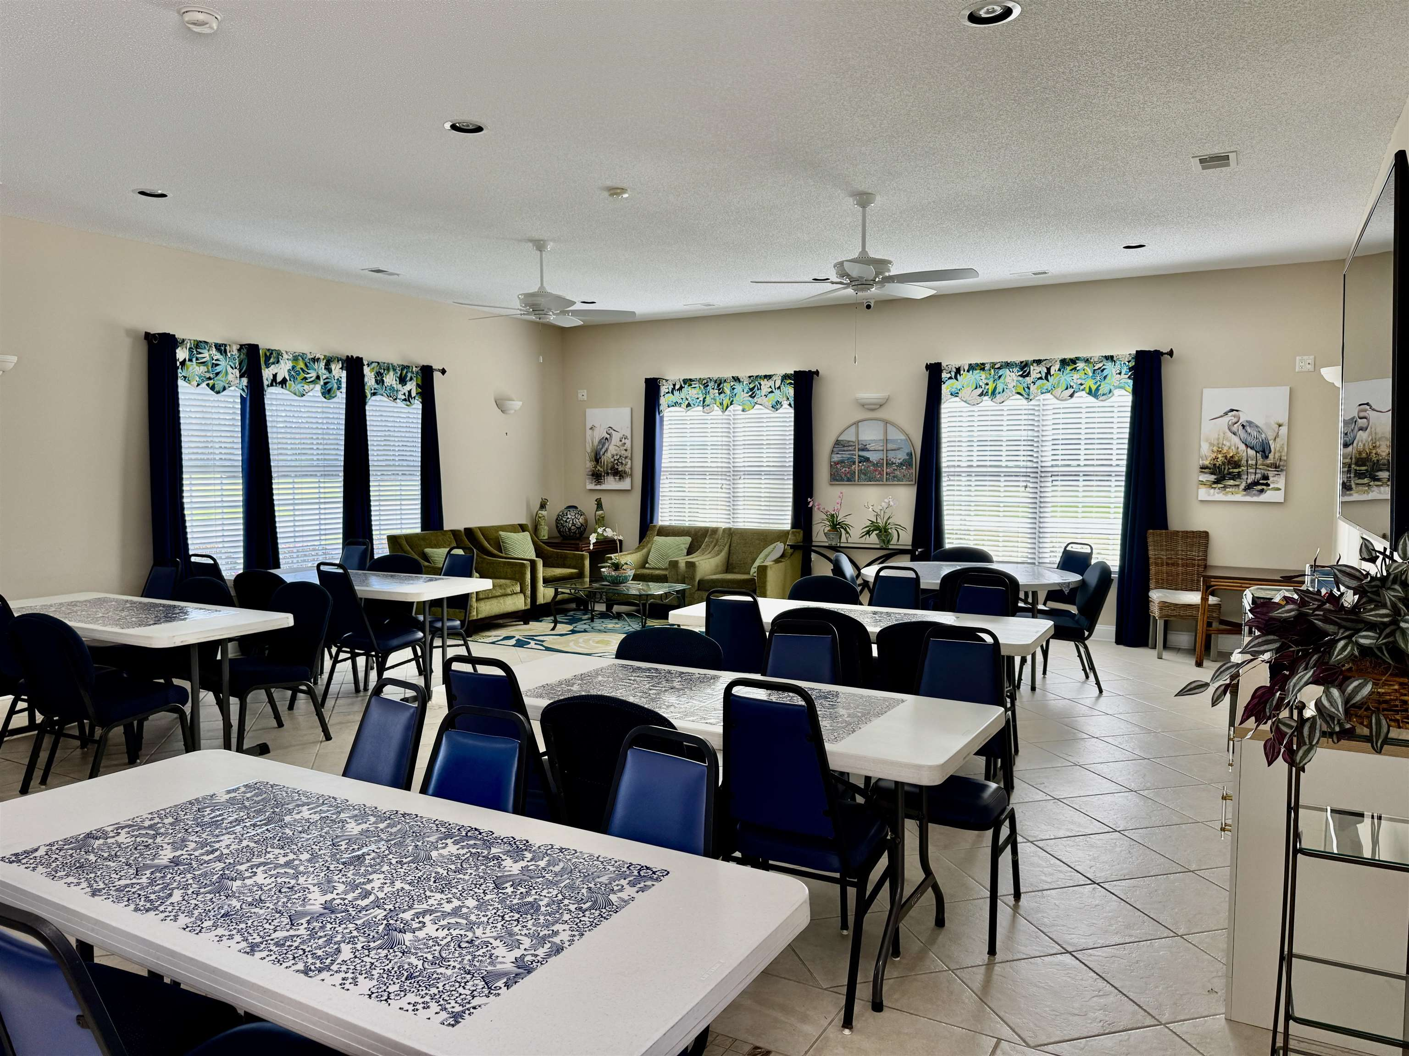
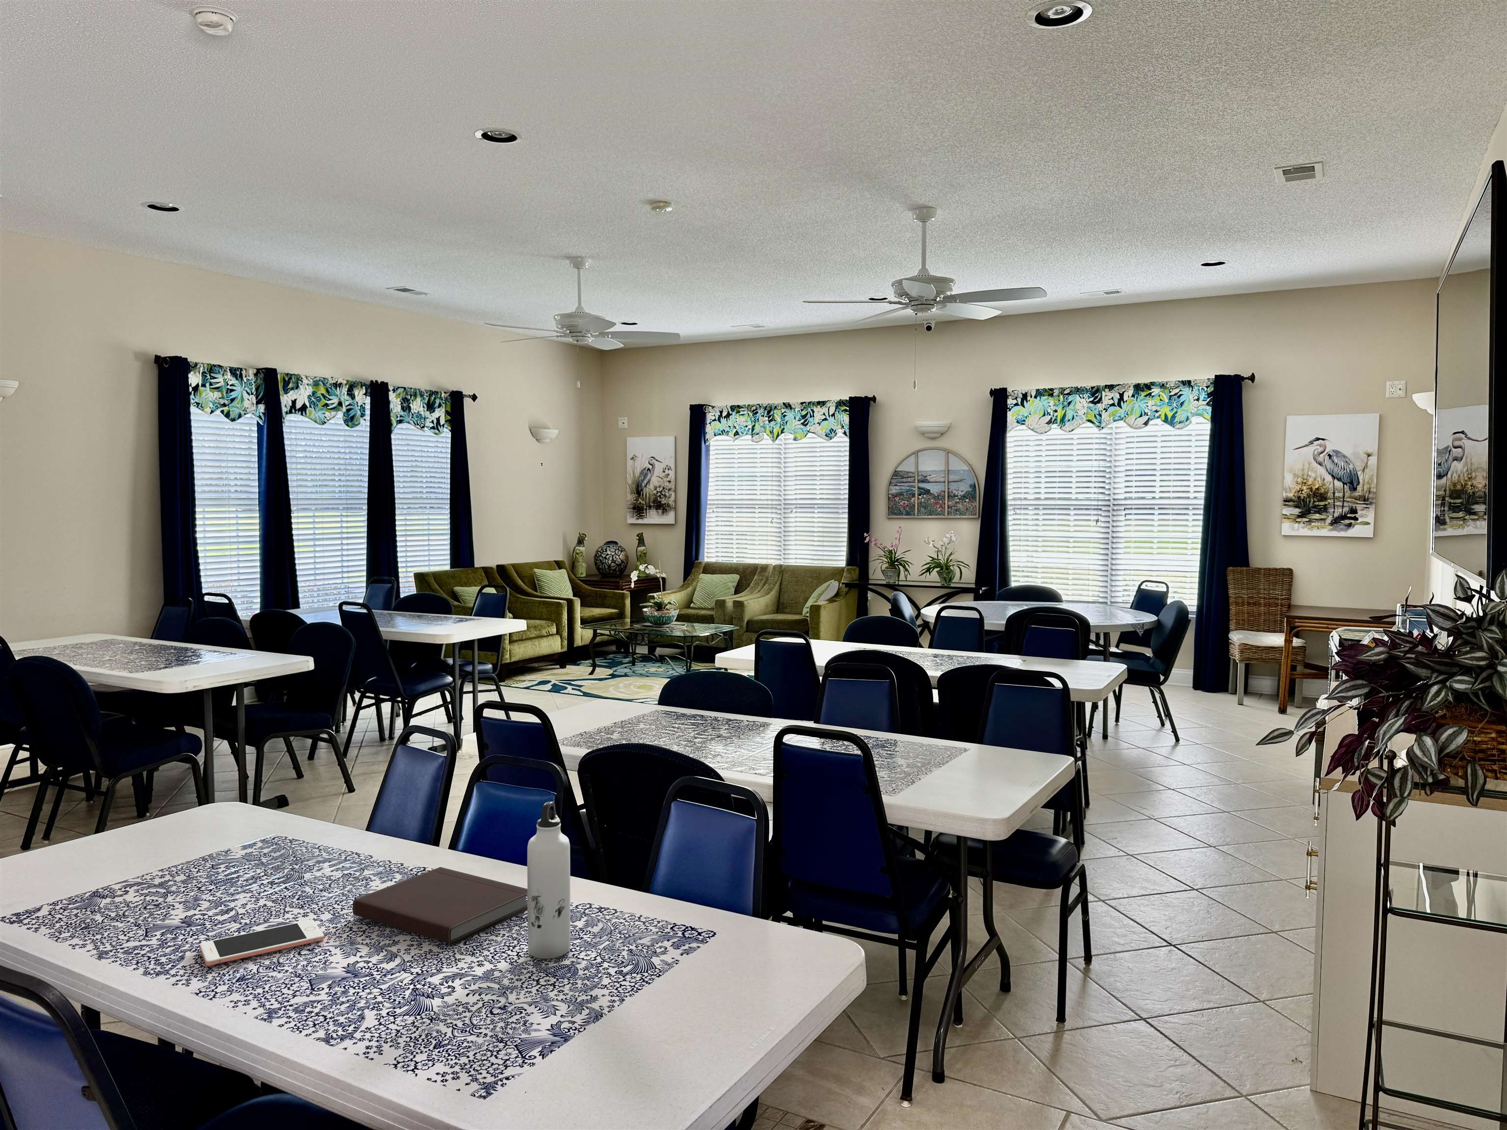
+ cell phone [199,919,324,966]
+ notebook [352,866,527,945]
+ water bottle [527,801,571,959]
